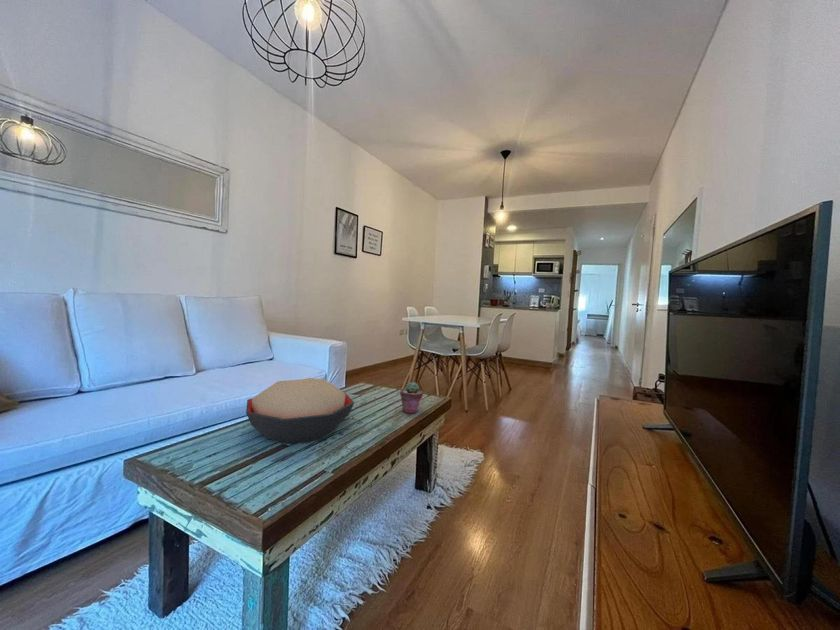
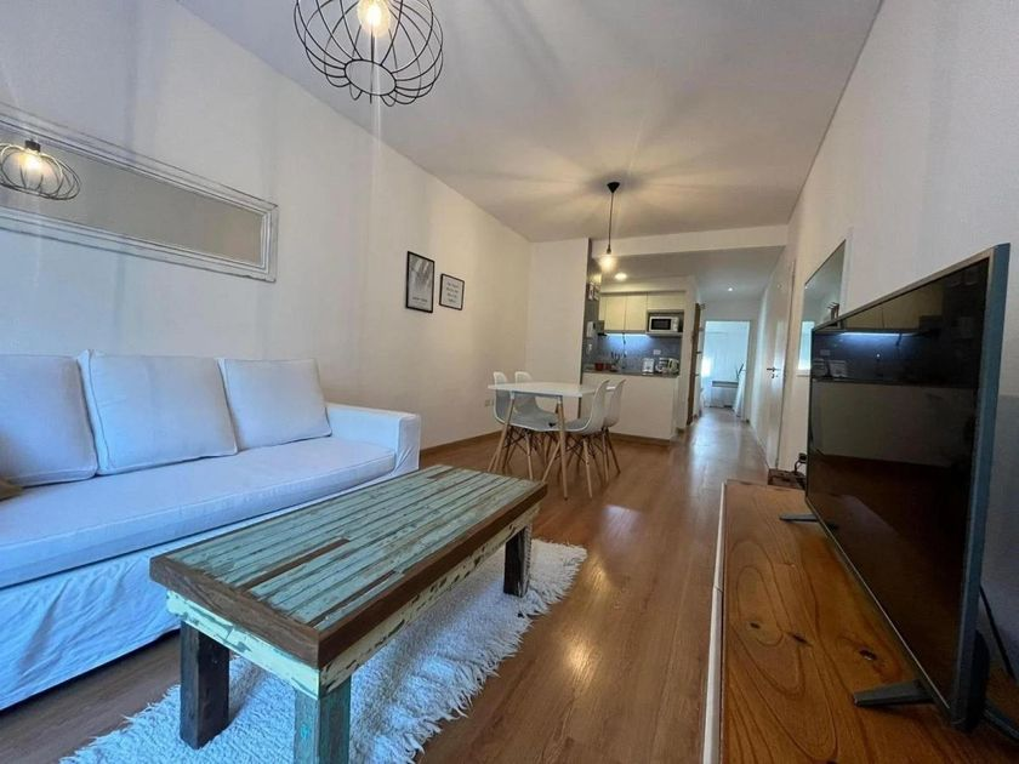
- decorative bowl [245,377,355,444]
- potted succulent [399,381,424,415]
